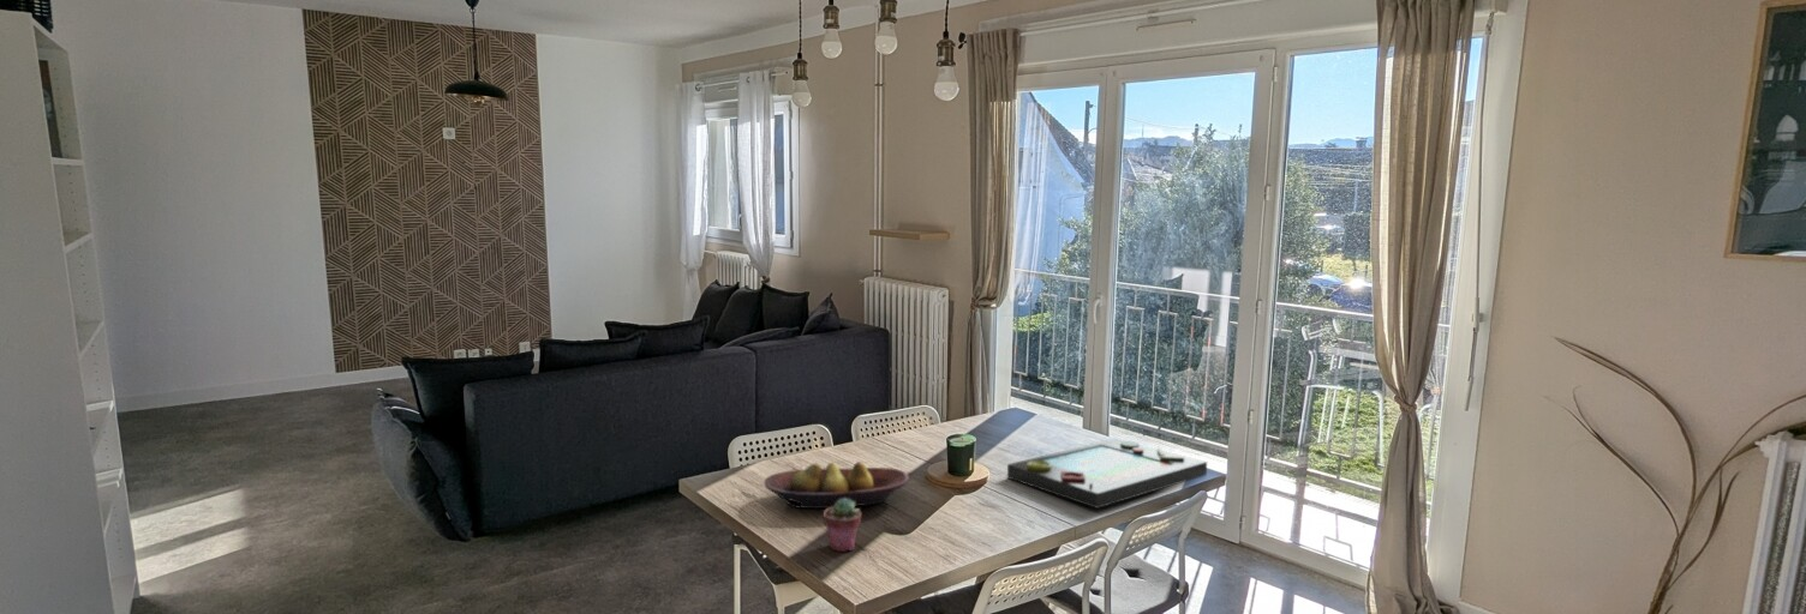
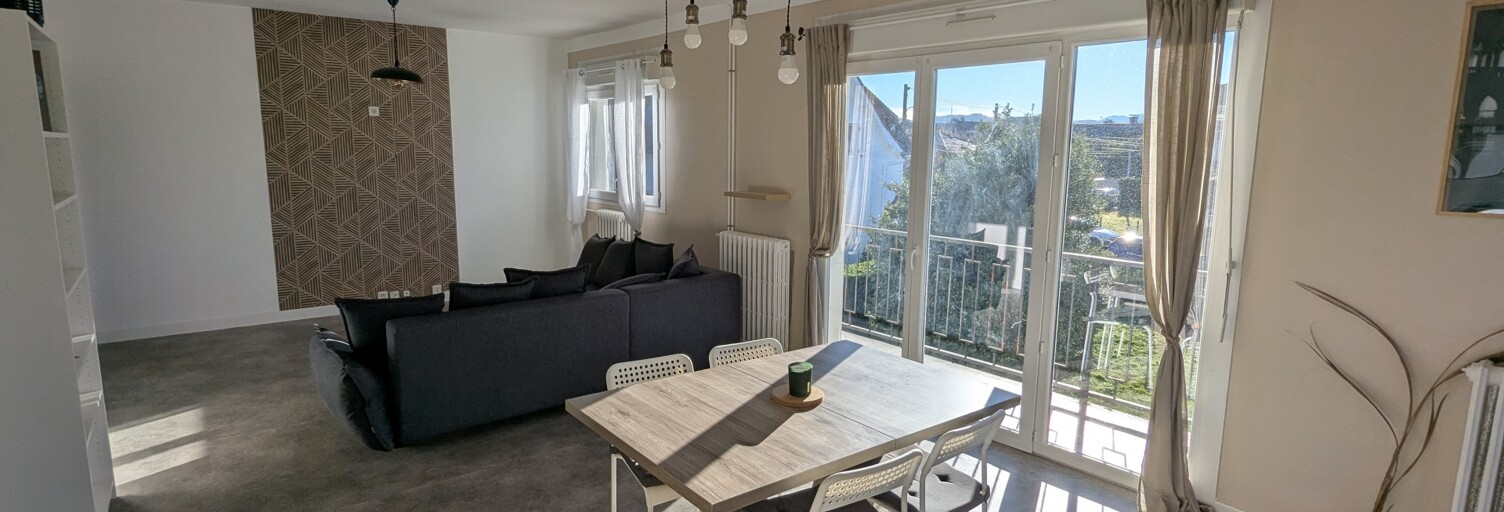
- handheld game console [1006,438,1208,510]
- fruit bowl [763,460,910,510]
- potted succulent [823,498,862,553]
